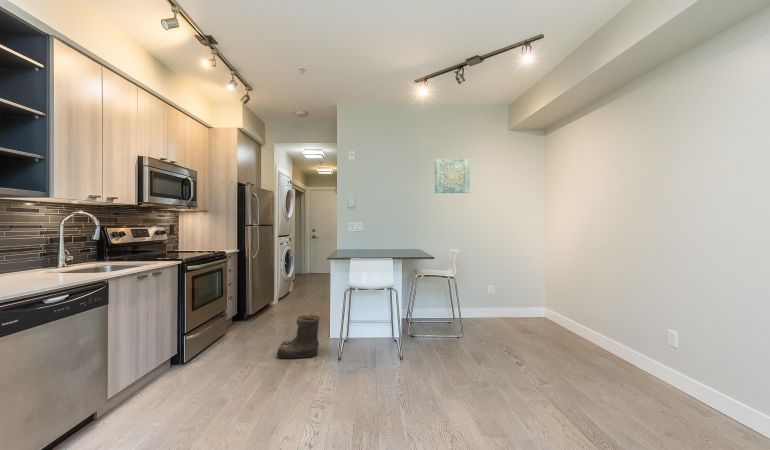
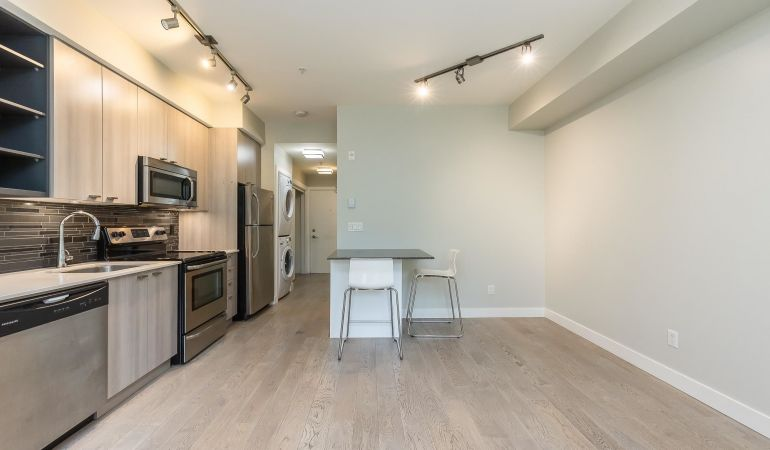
- wall art [434,158,470,194]
- boots [276,314,320,359]
